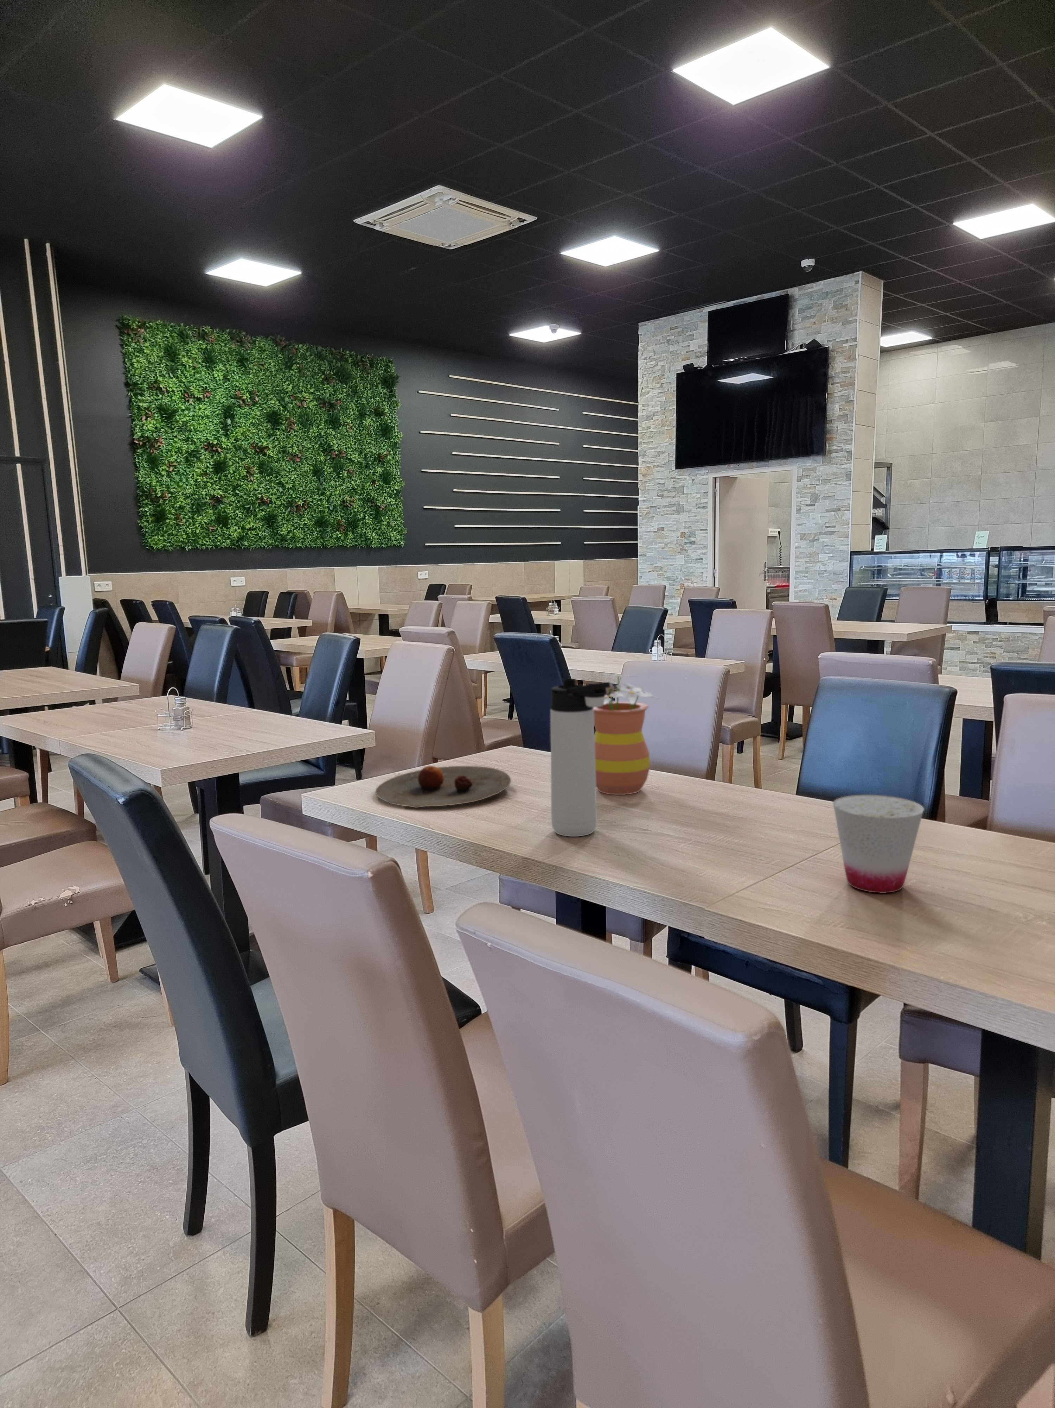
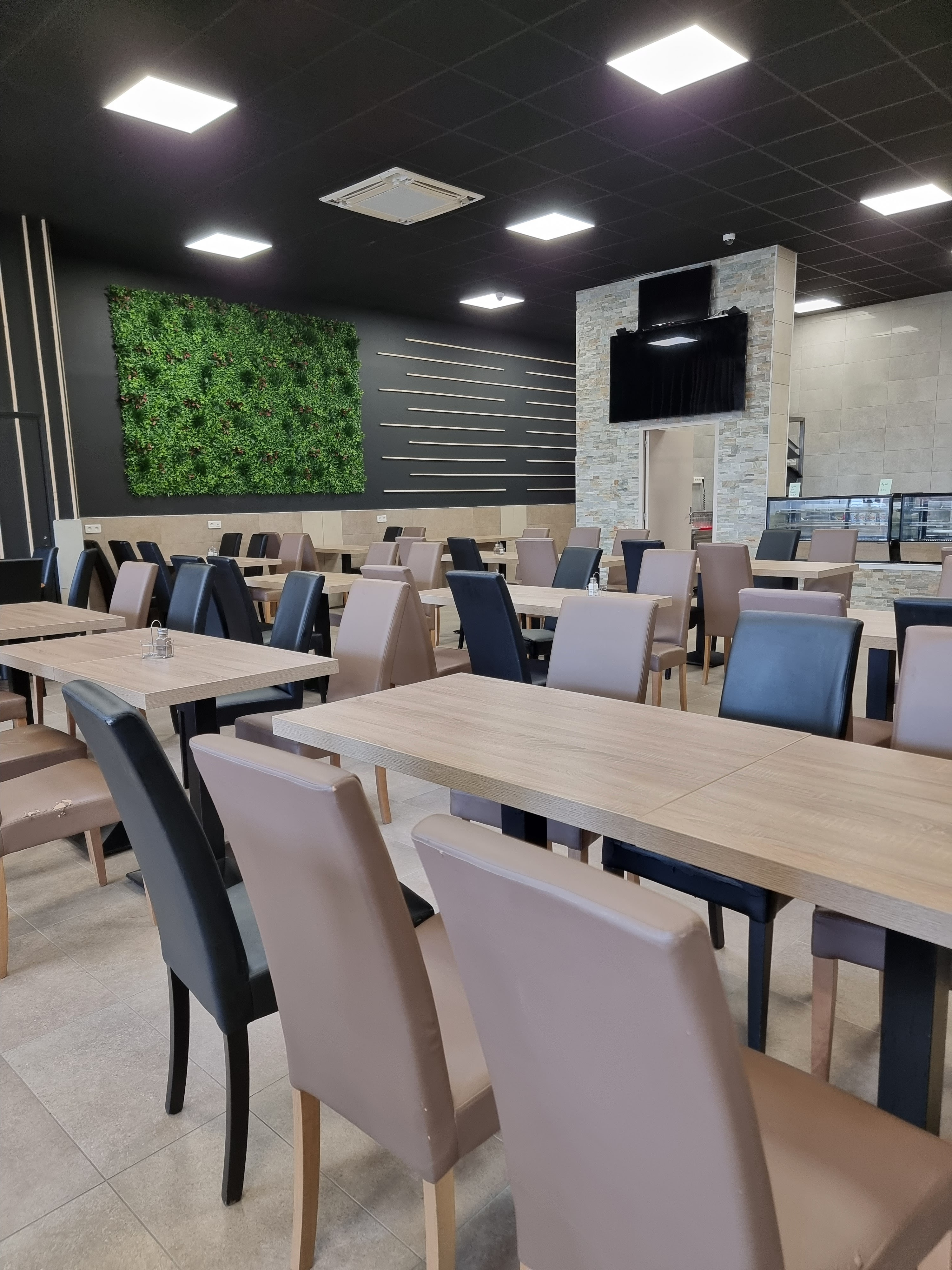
- cup [832,794,924,894]
- plate [376,765,511,808]
- thermos bottle [550,679,611,837]
- flowerpot [593,674,660,795]
